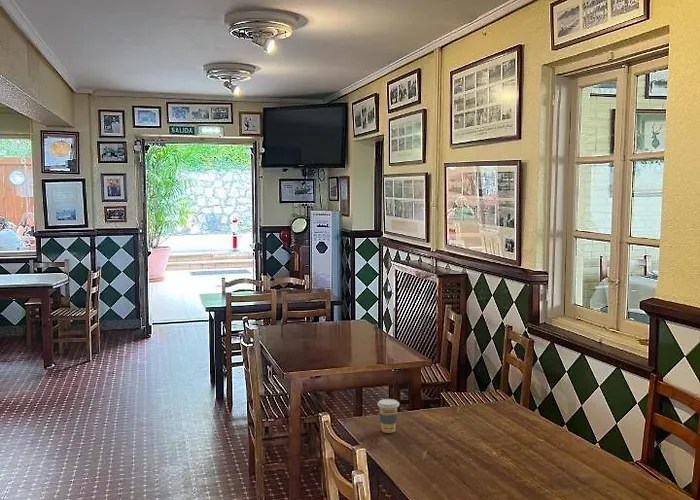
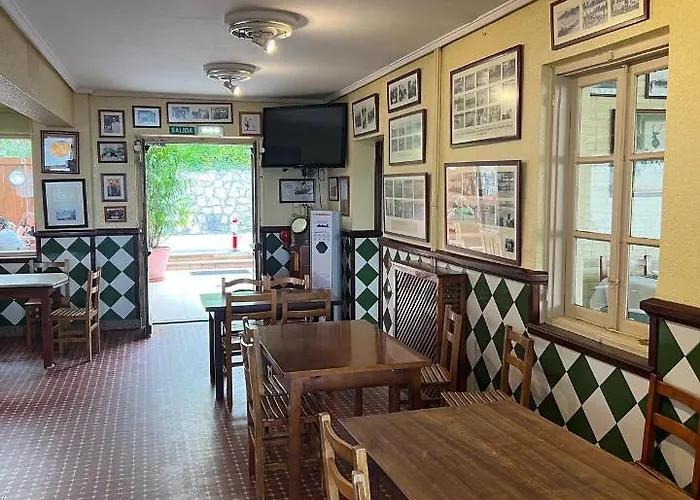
- coffee cup [376,398,400,434]
